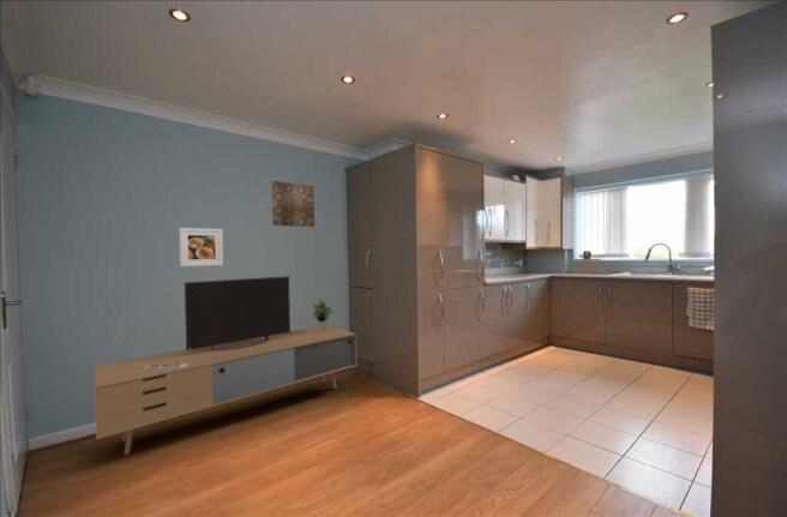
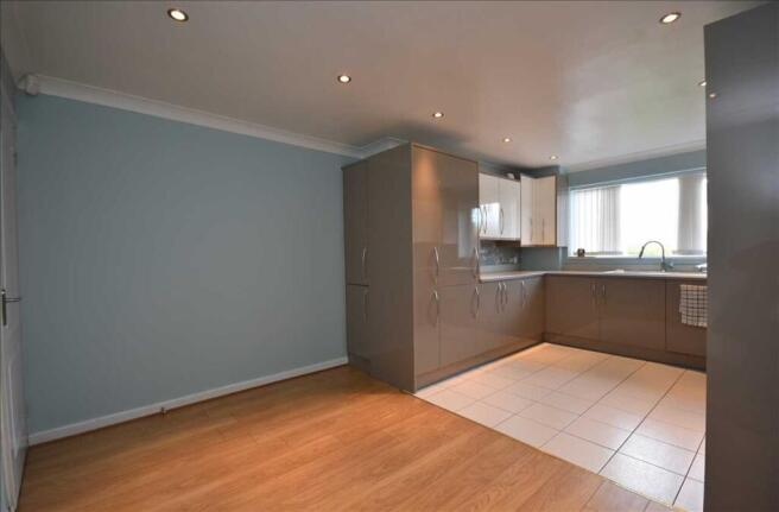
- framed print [178,227,224,267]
- wall art [270,180,316,228]
- media console [94,275,359,456]
